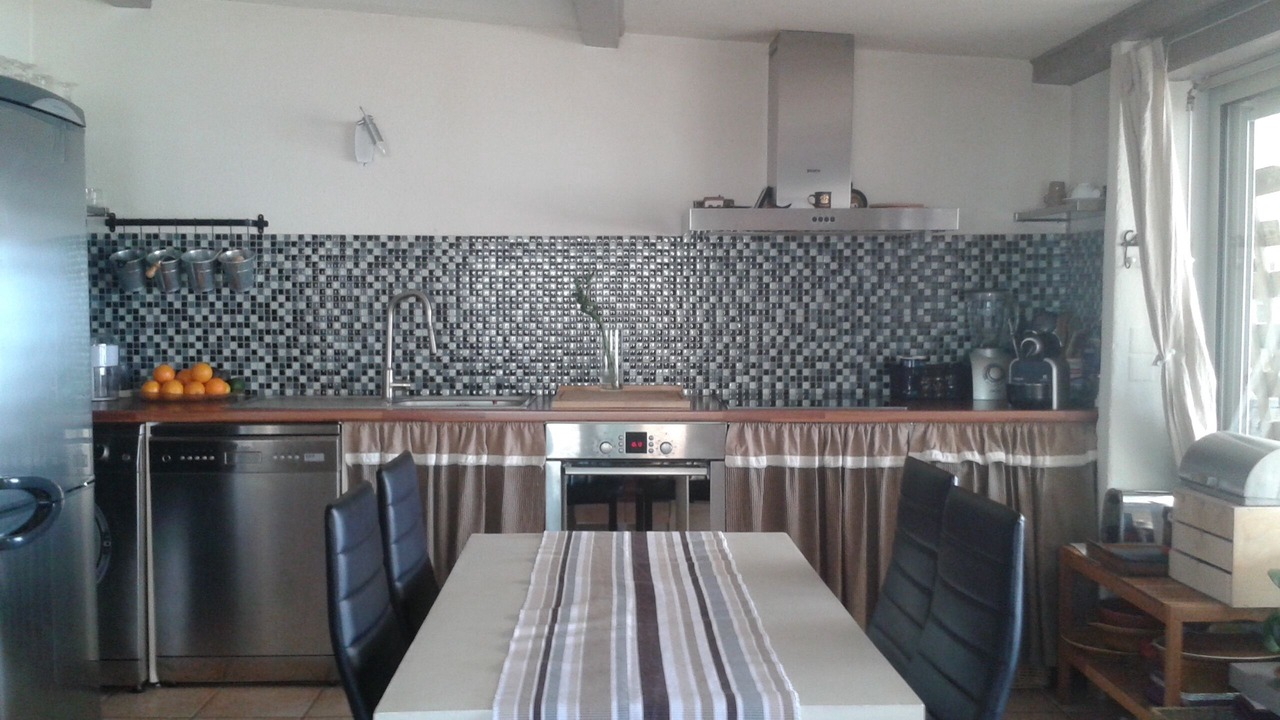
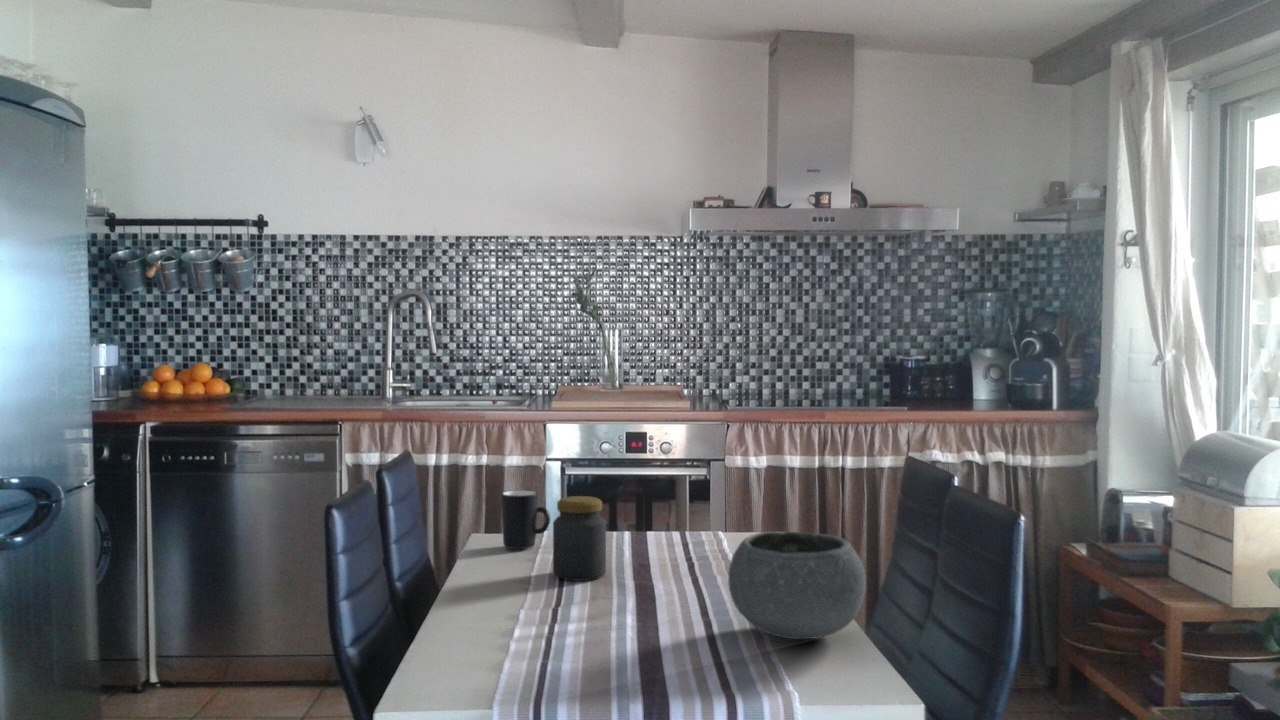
+ mug [500,489,551,550]
+ bowl [727,530,867,640]
+ jar [552,495,607,582]
